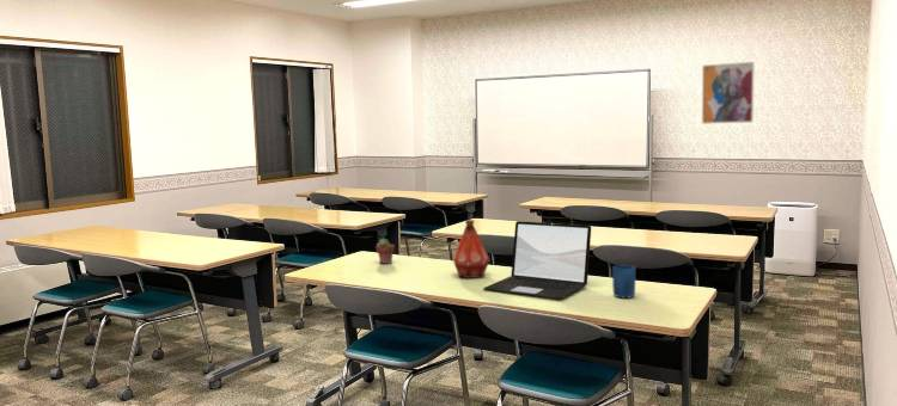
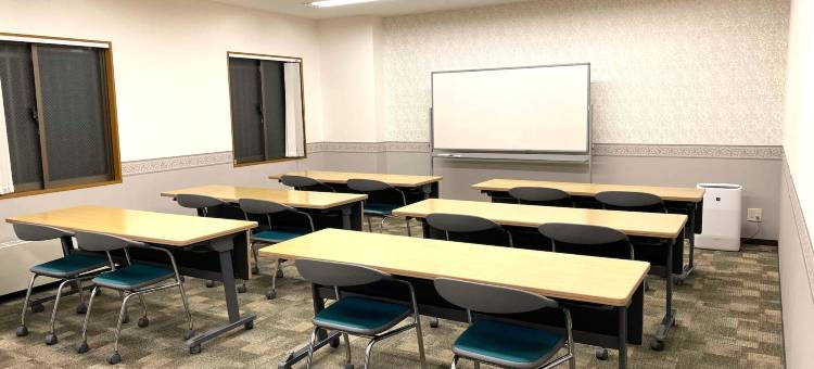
- laptop [482,220,592,300]
- mug [611,264,636,300]
- wall art [701,61,756,125]
- potted succulent [374,238,396,265]
- bottle [451,219,492,279]
